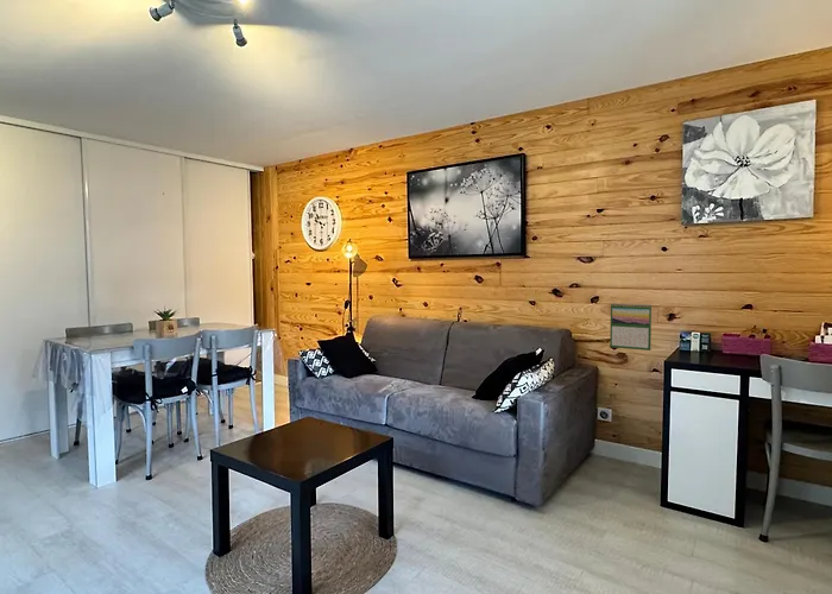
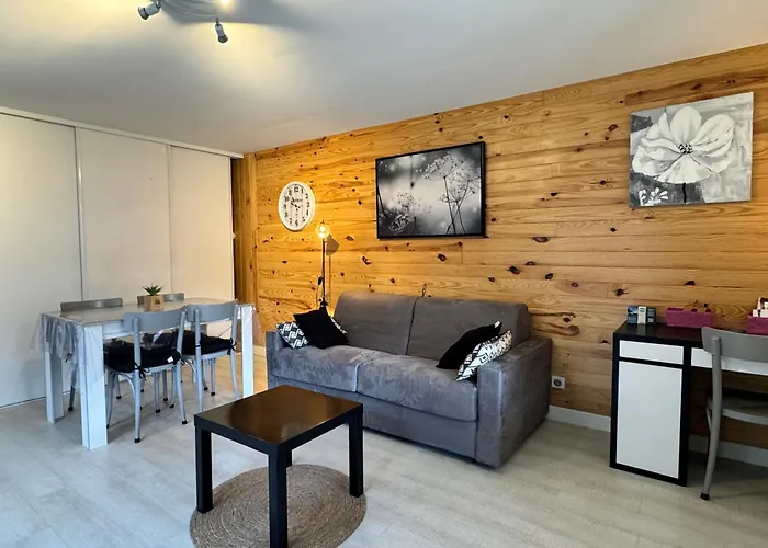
- calendar [609,302,653,352]
